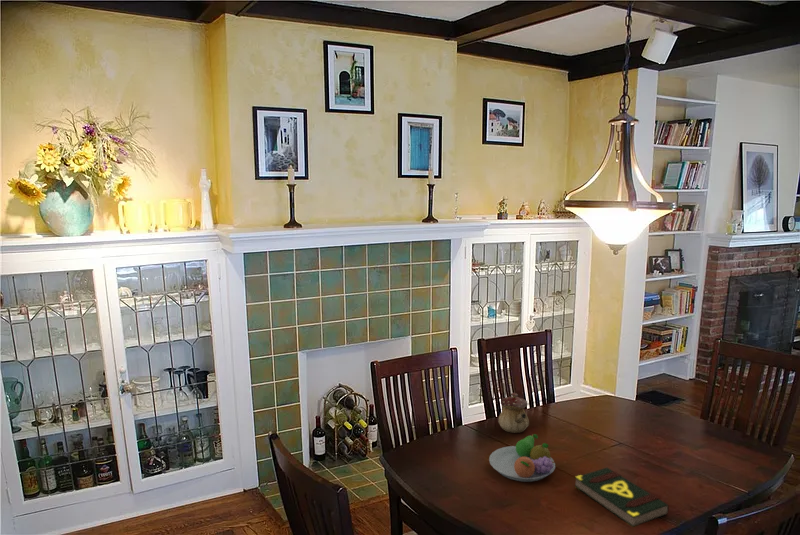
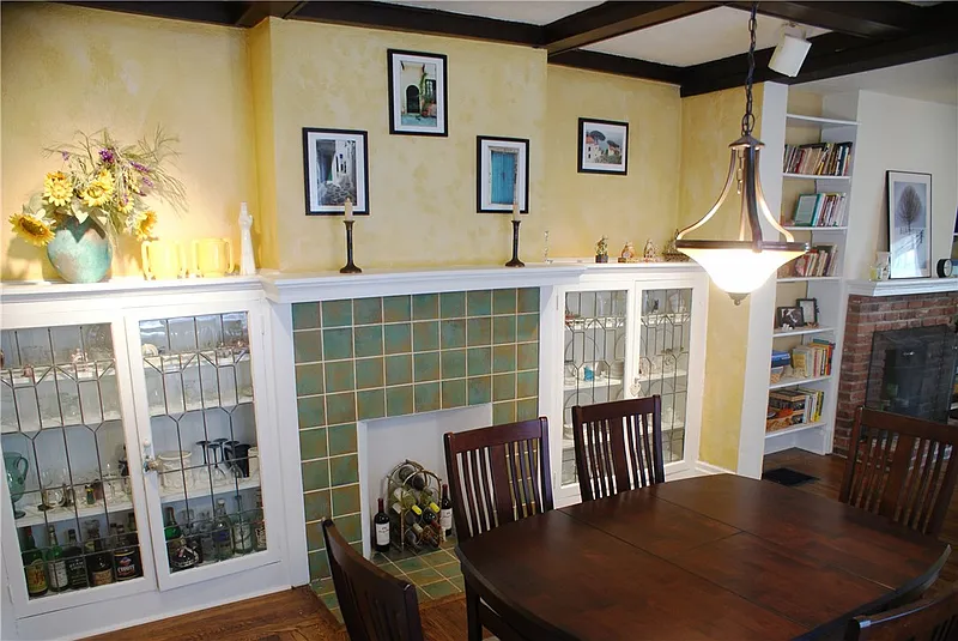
- fruit bowl [488,433,556,483]
- teapot [497,392,530,434]
- book [574,467,669,528]
